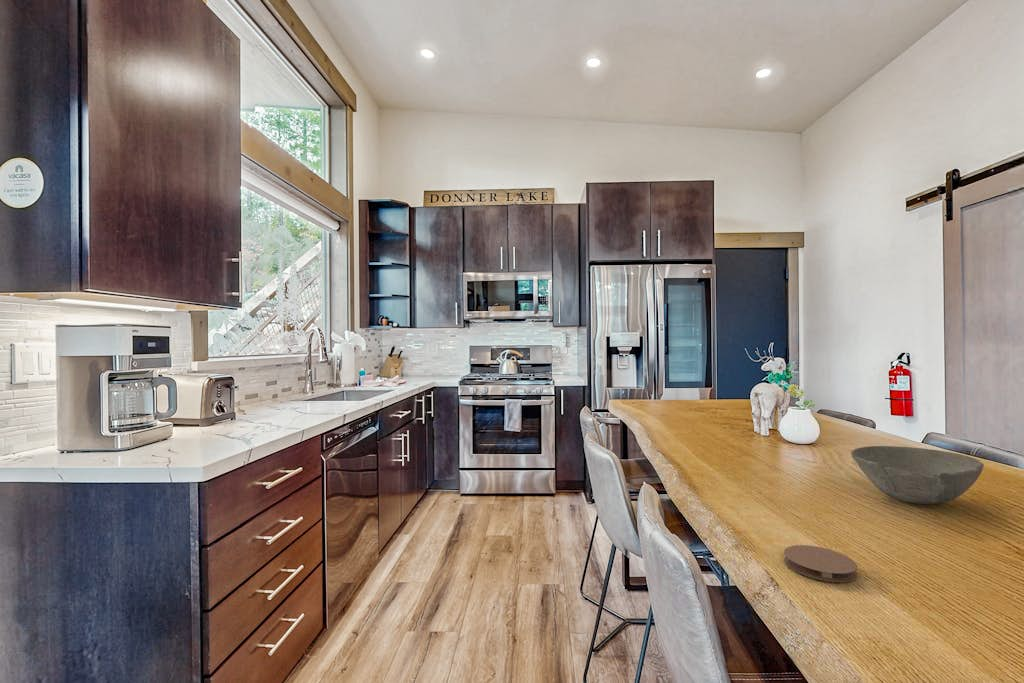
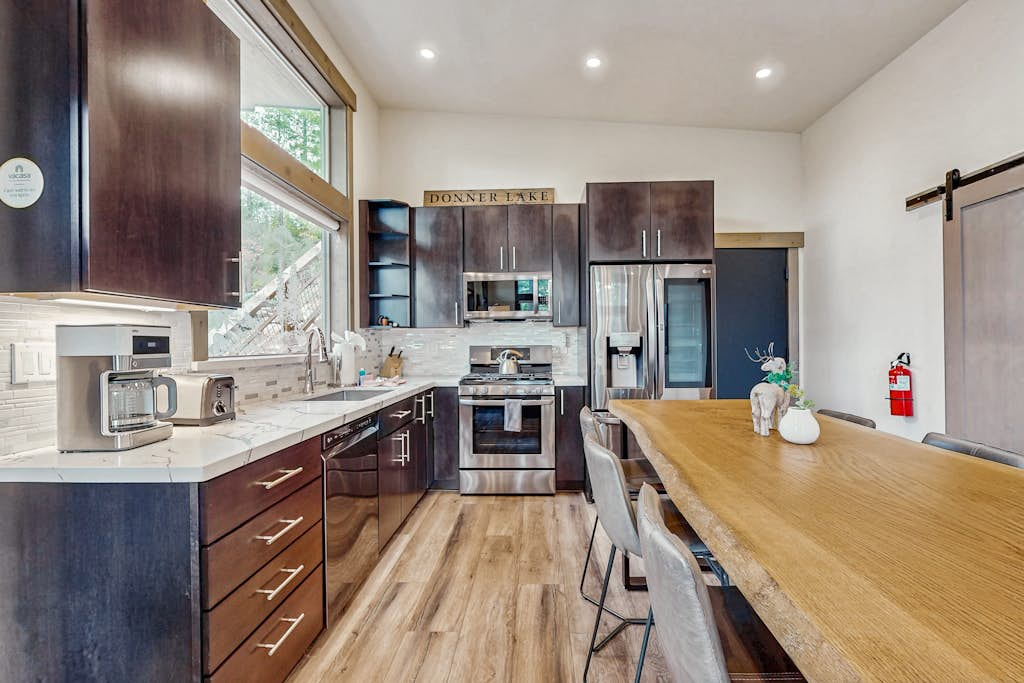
- coaster [783,544,858,583]
- bowl [850,445,985,505]
